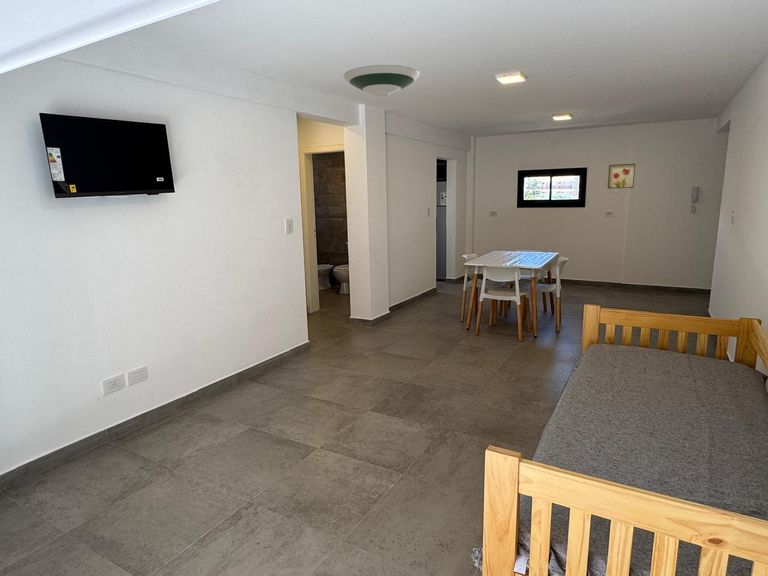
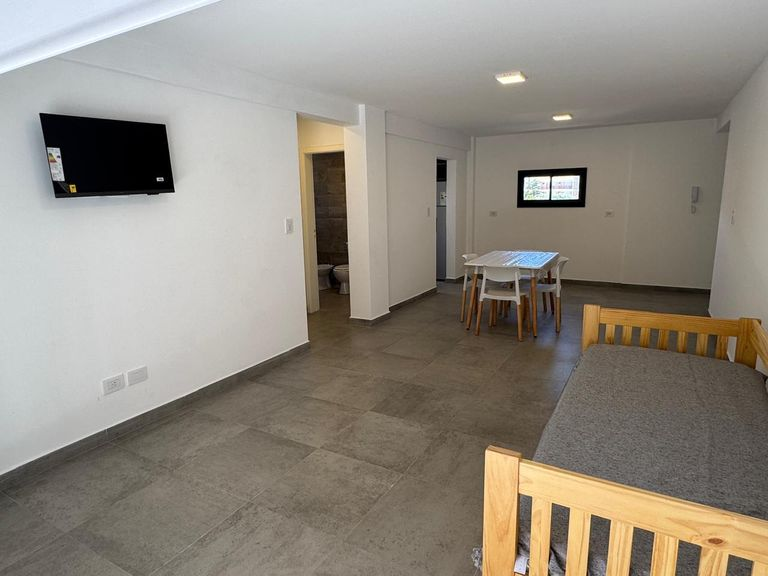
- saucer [343,64,421,98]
- wall art [607,163,636,189]
